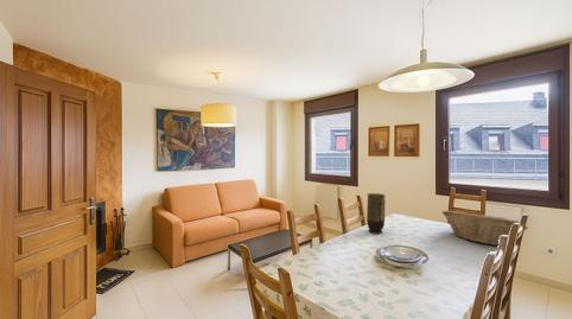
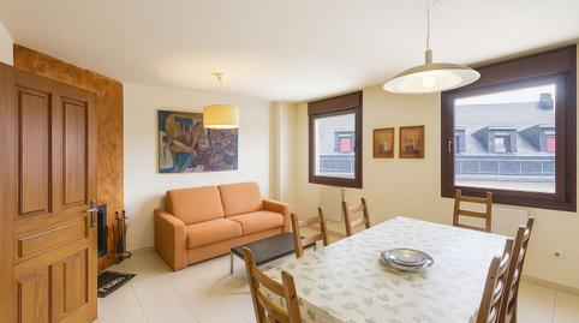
- fruit basket [441,209,529,247]
- vase [366,192,387,235]
